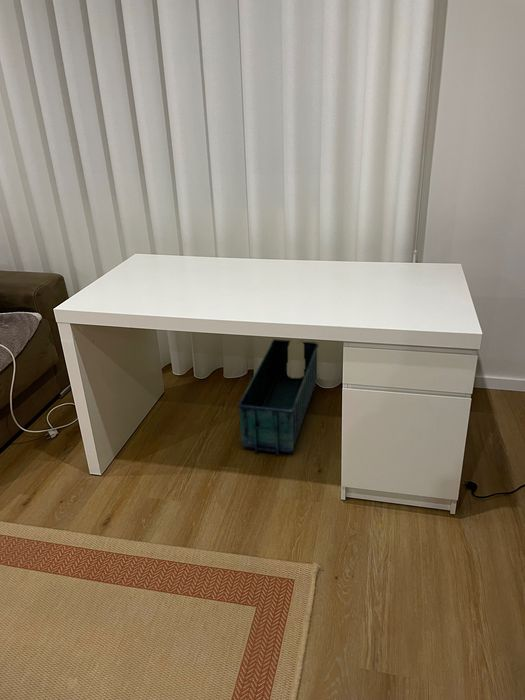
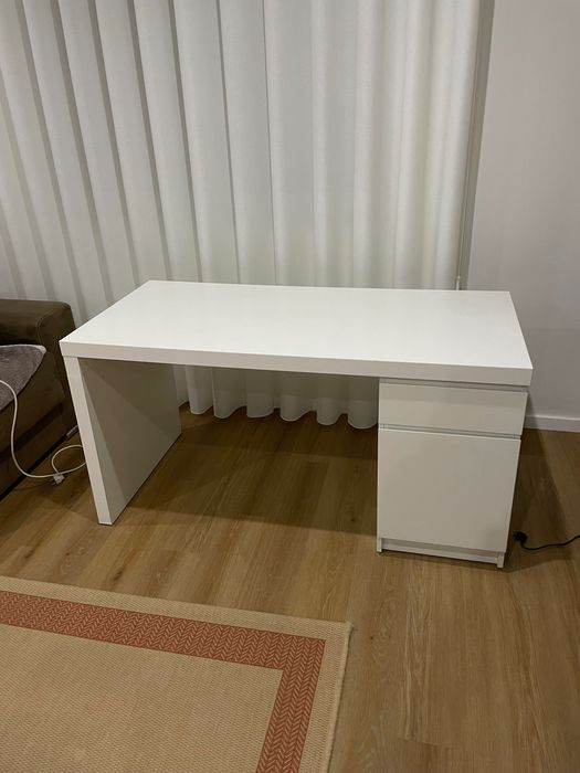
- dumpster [237,338,319,456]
